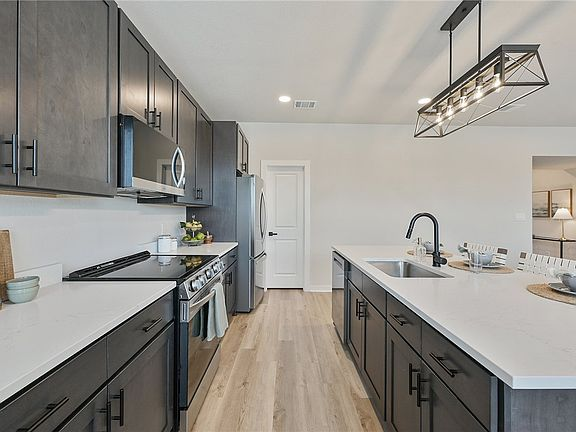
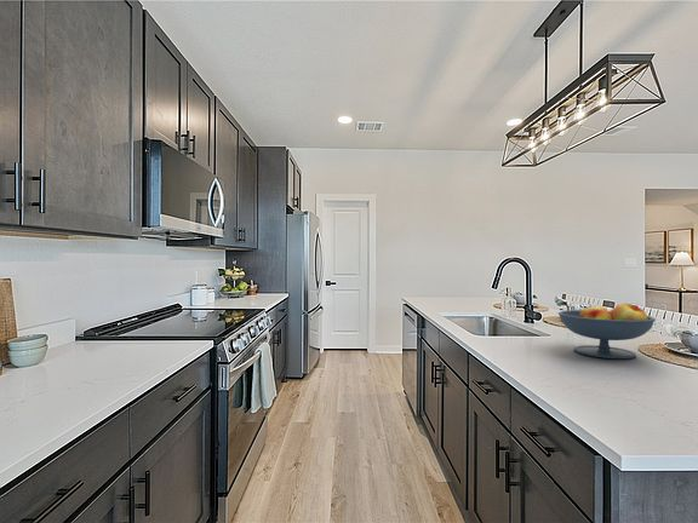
+ fruit bowl [557,303,657,360]
